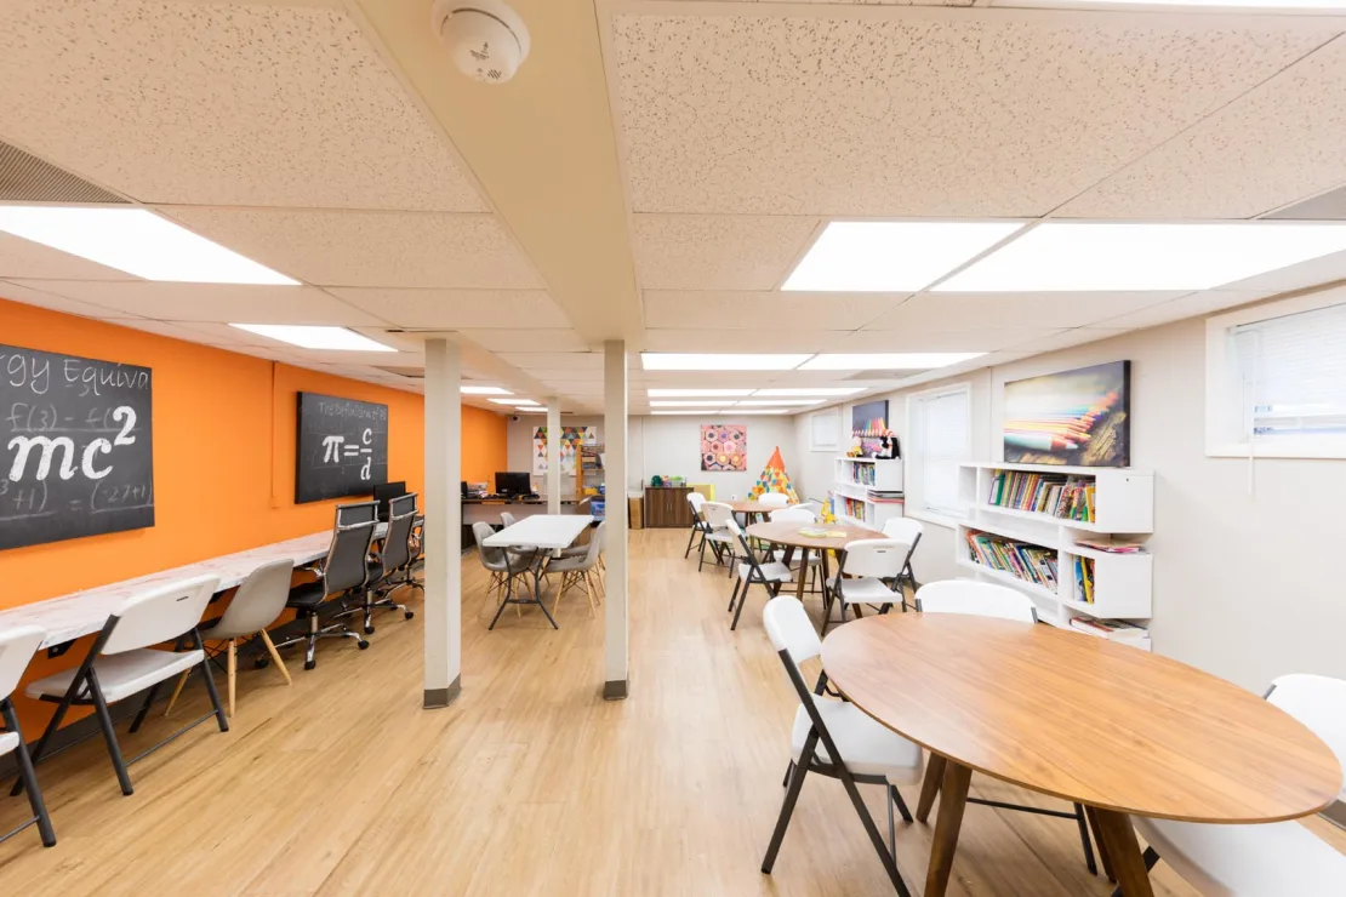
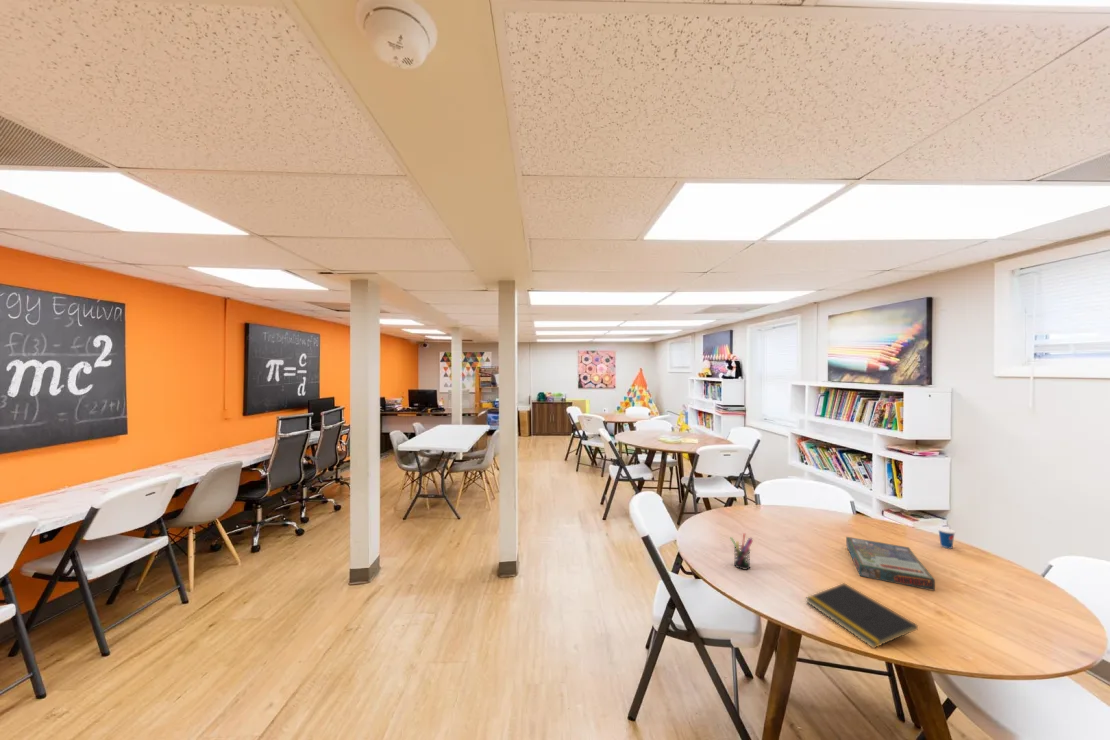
+ pen holder [730,532,754,571]
+ notepad [805,582,919,649]
+ cup [937,522,956,550]
+ board game [845,536,936,592]
